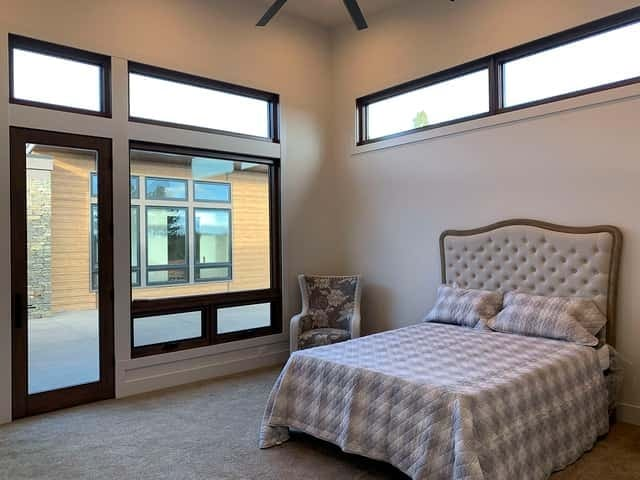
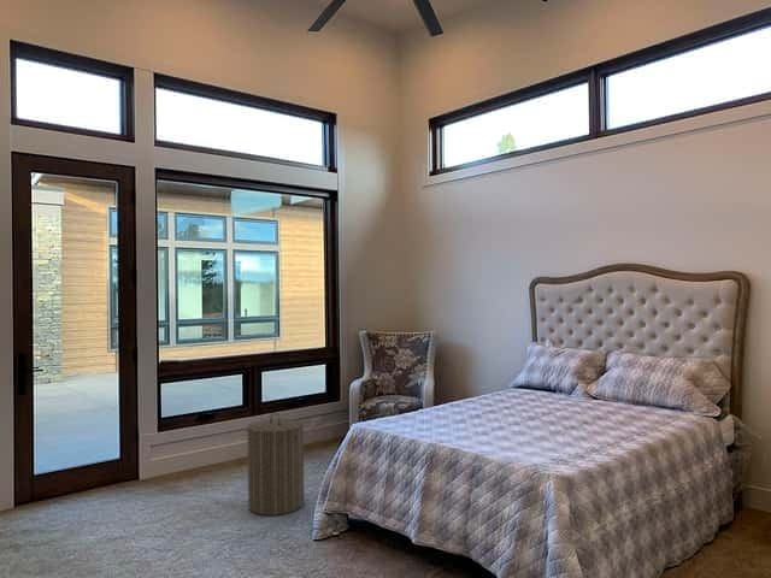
+ laundry hamper [246,411,305,517]
